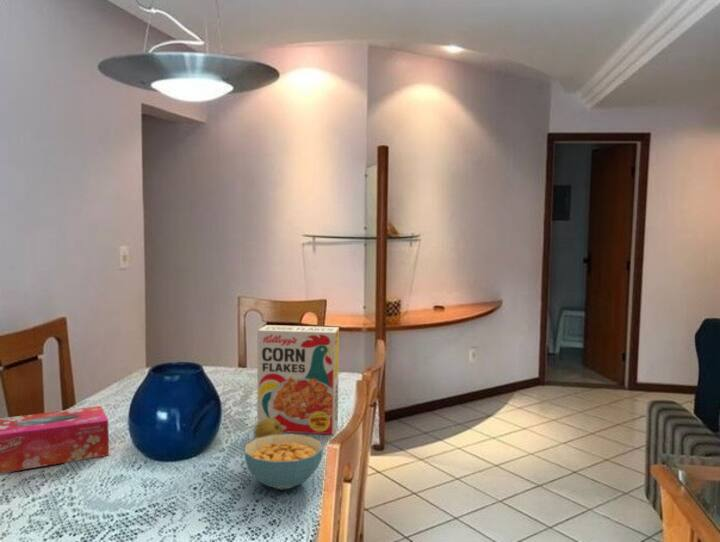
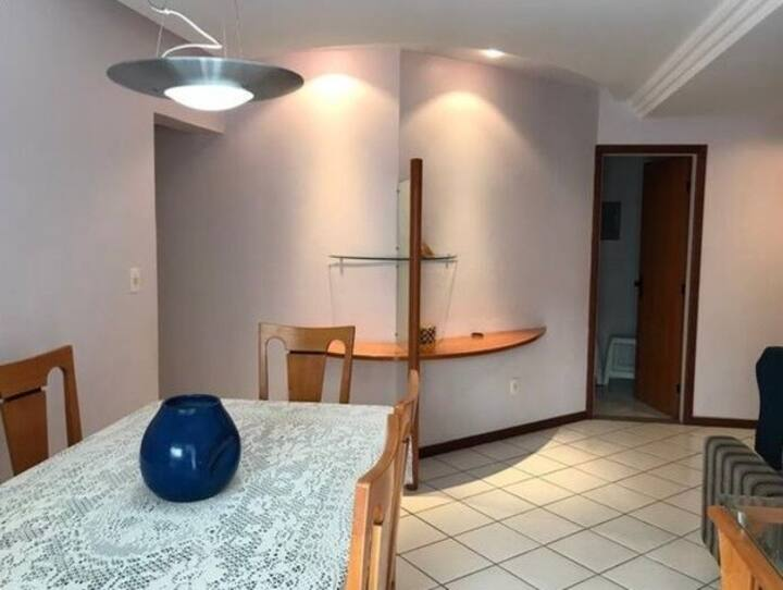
- fruit [253,418,284,439]
- cereal bowl [243,433,324,491]
- tissue box [0,405,110,474]
- cereal box [256,324,340,435]
